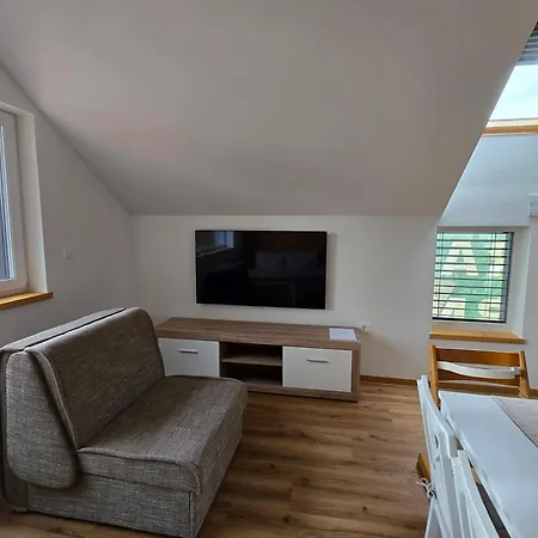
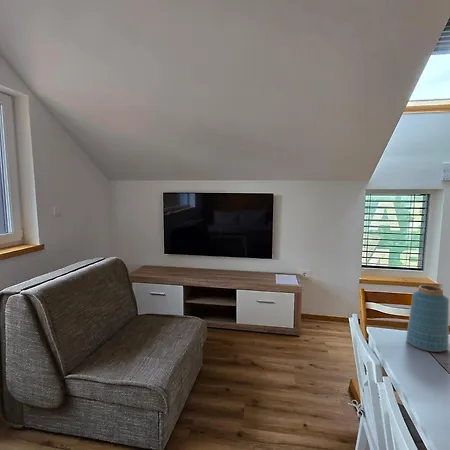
+ vase [405,284,450,353]
